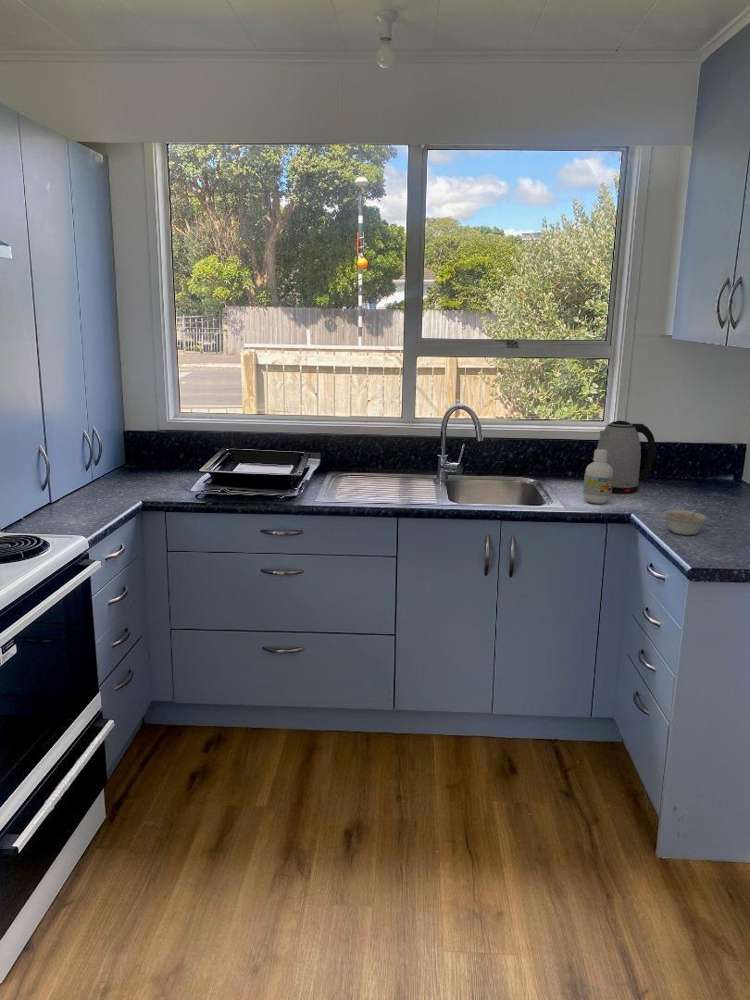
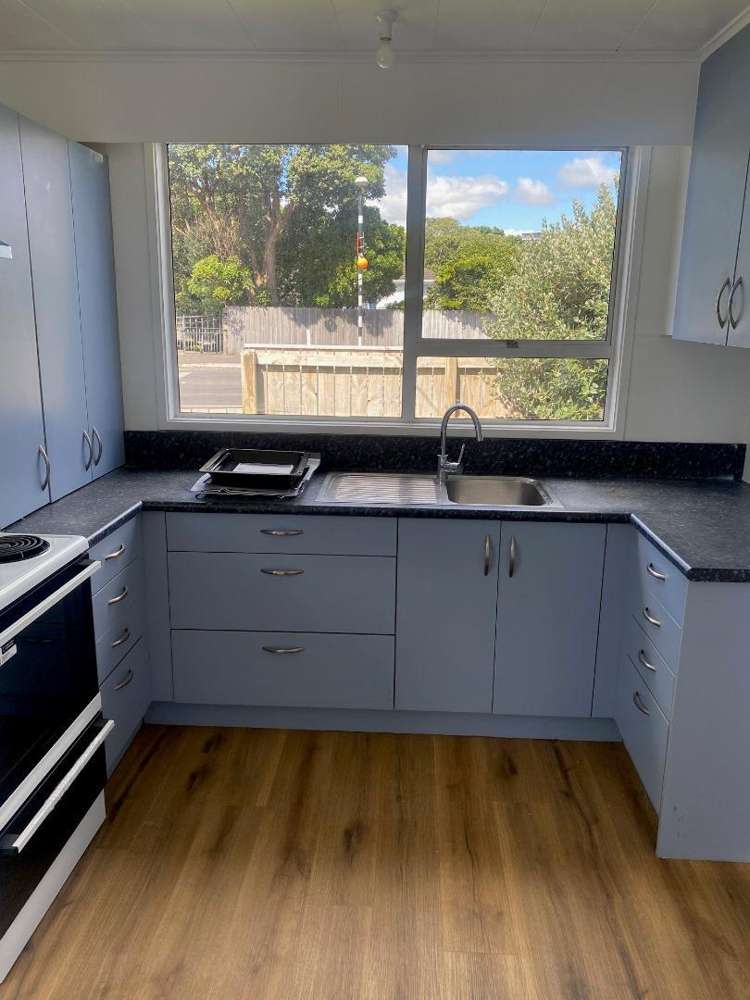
- bottle [582,448,613,505]
- kettle [596,420,656,495]
- legume [661,506,708,536]
